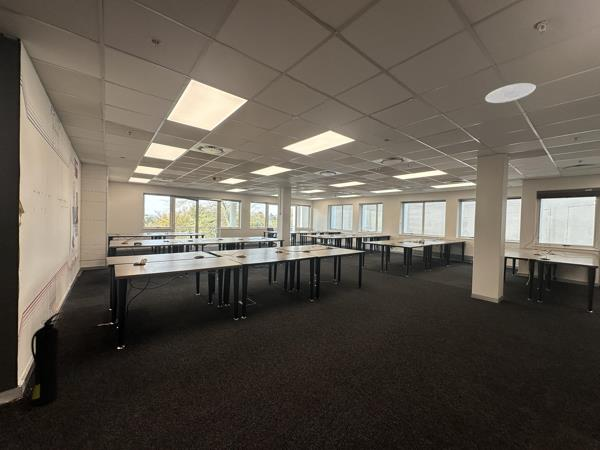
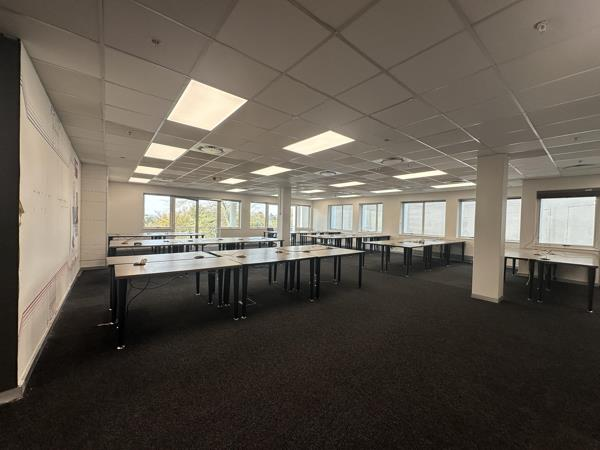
- recessed light [484,82,537,104]
- fire extinguisher [30,312,61,407]
